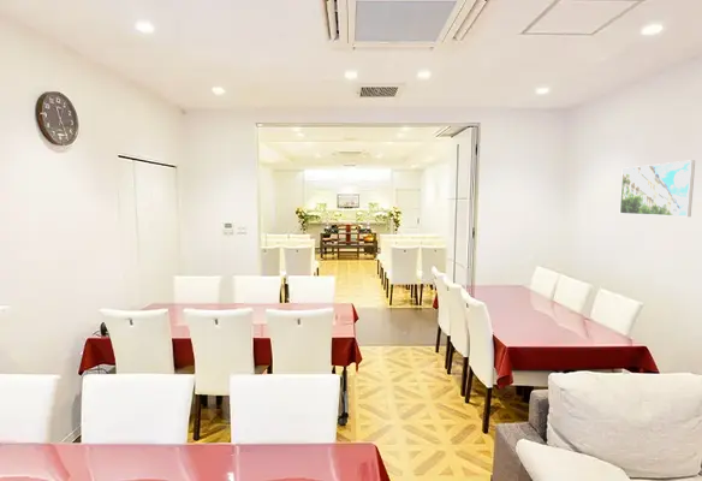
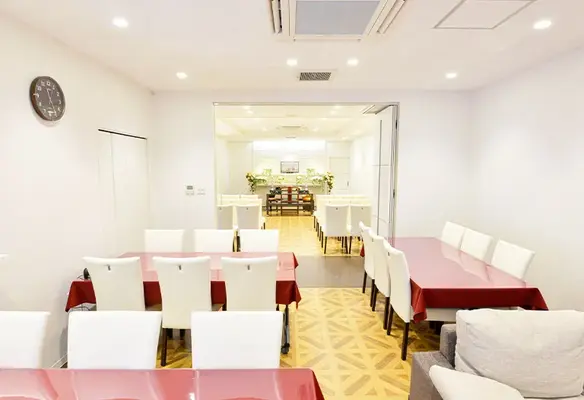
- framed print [619,159,696,218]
